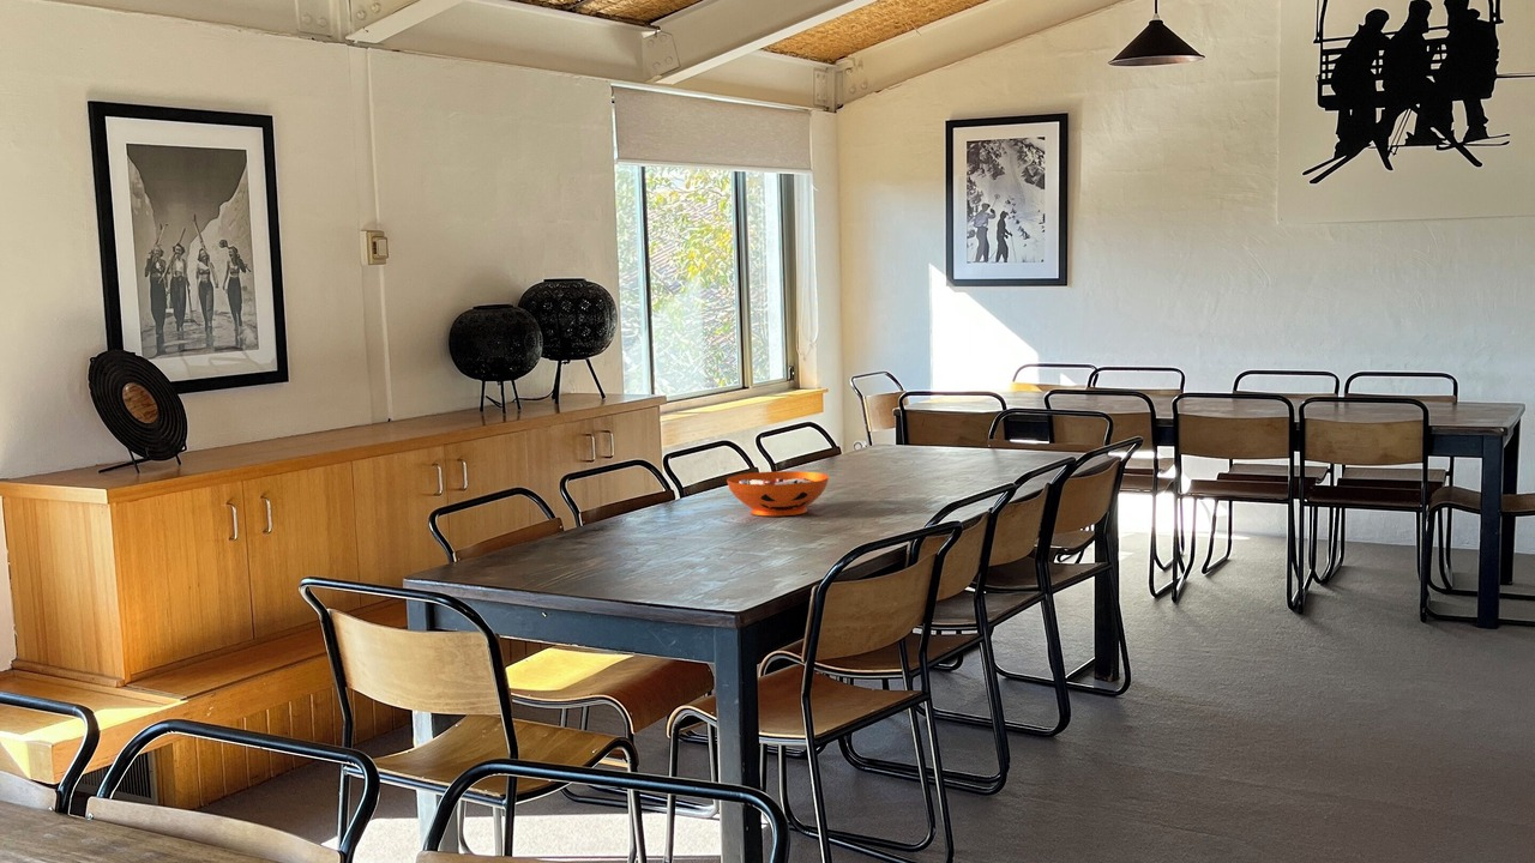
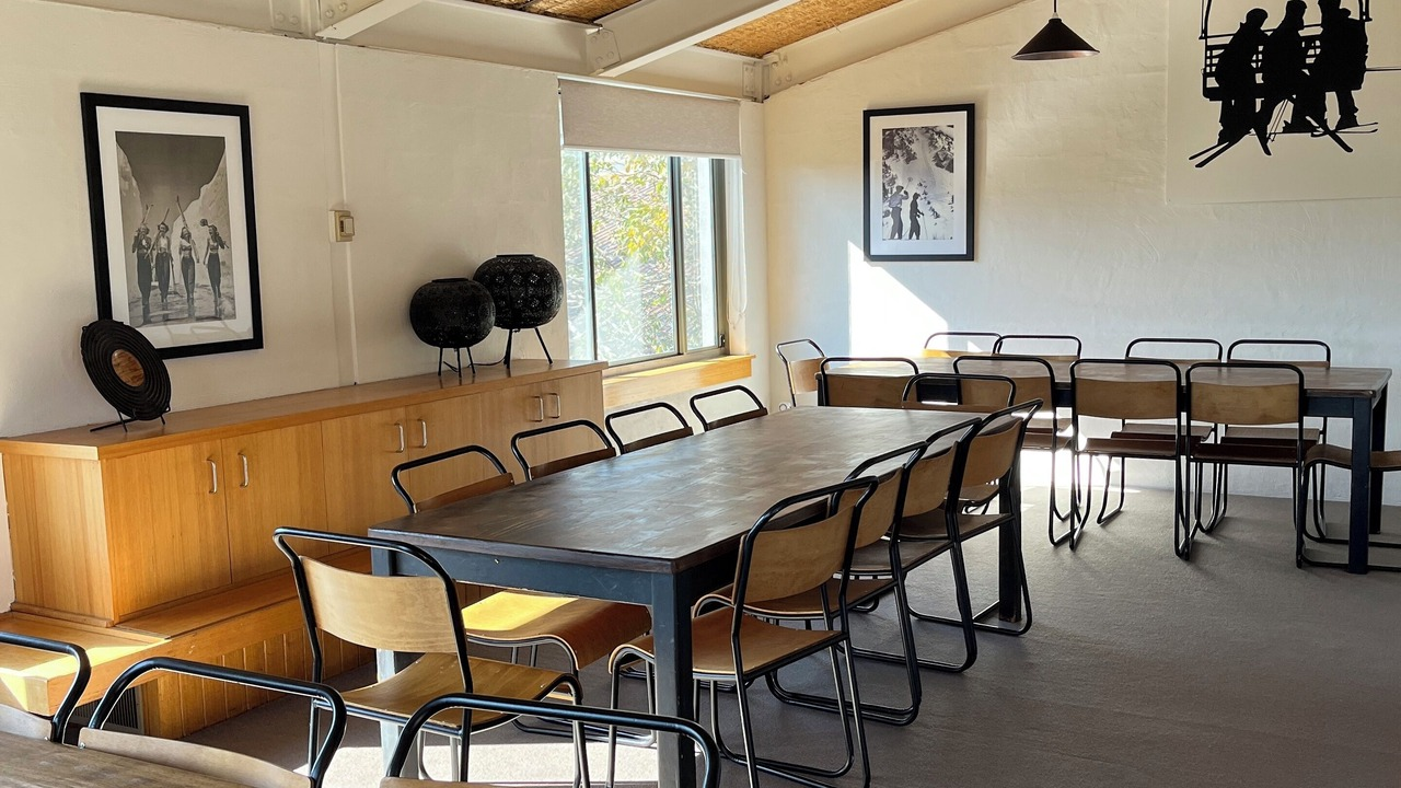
- decorative bowl [726,470,830,517]
